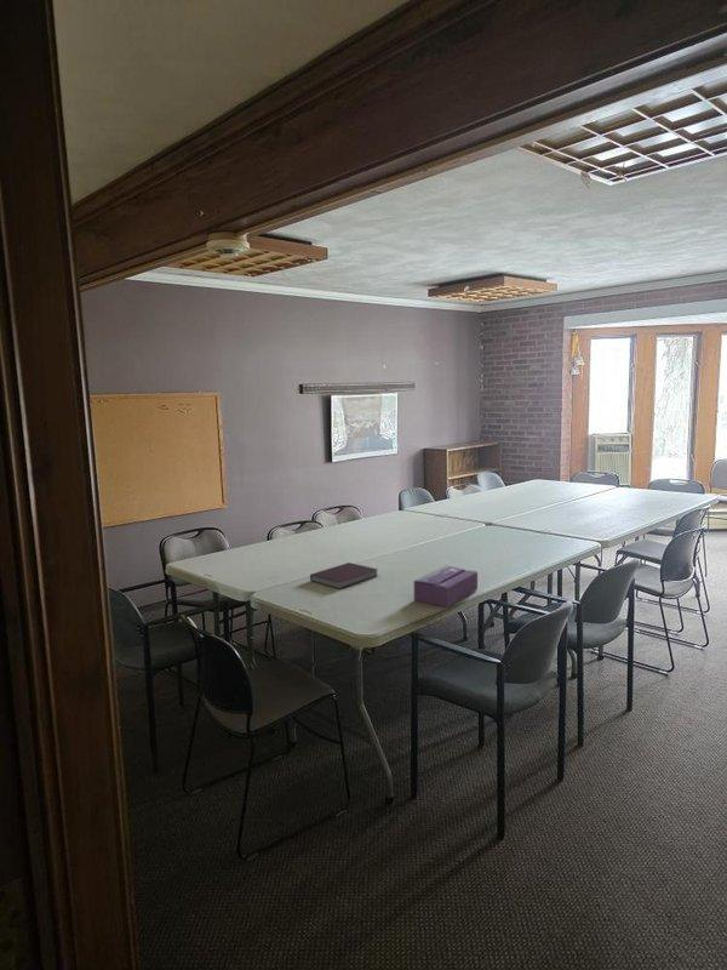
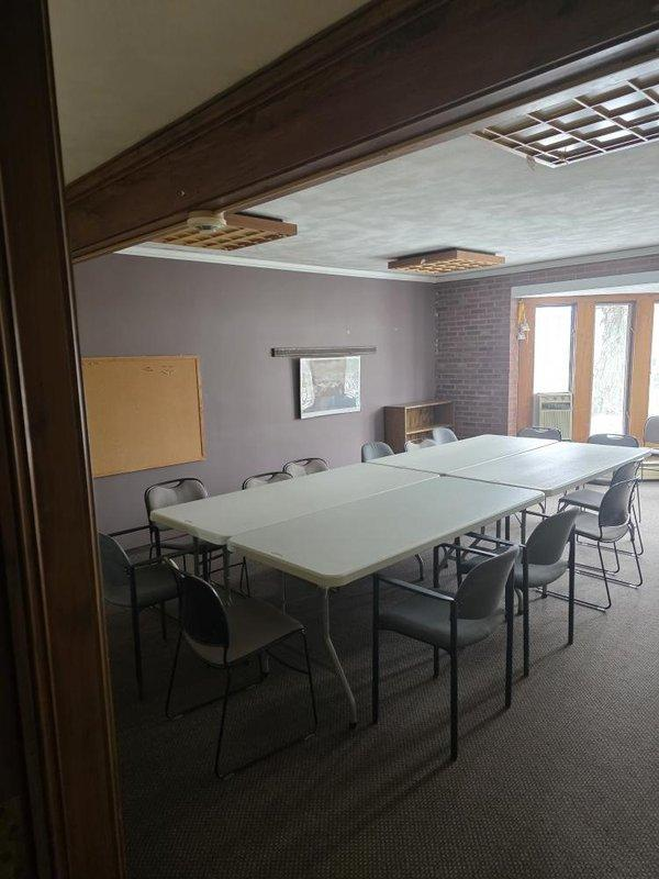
- notebook [309,561,379,590]
- tissue box [413,564,479,609]
